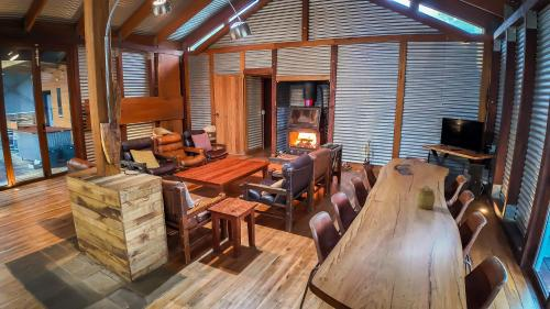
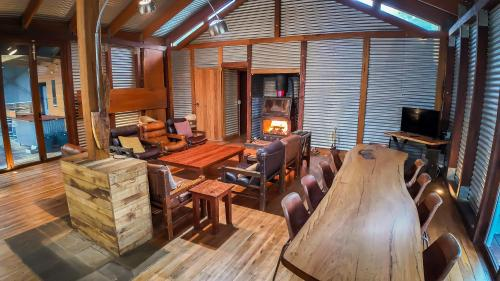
- jar [416,185,436,210]
